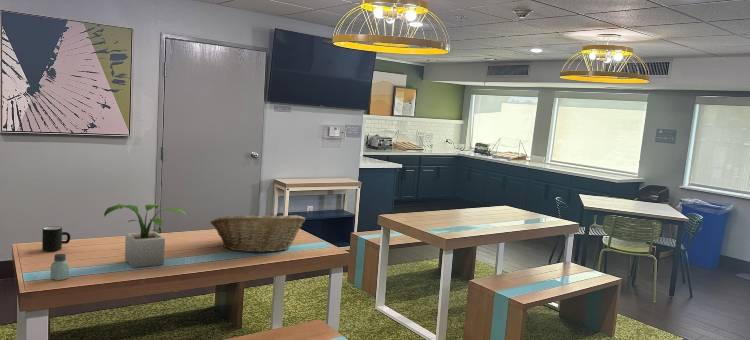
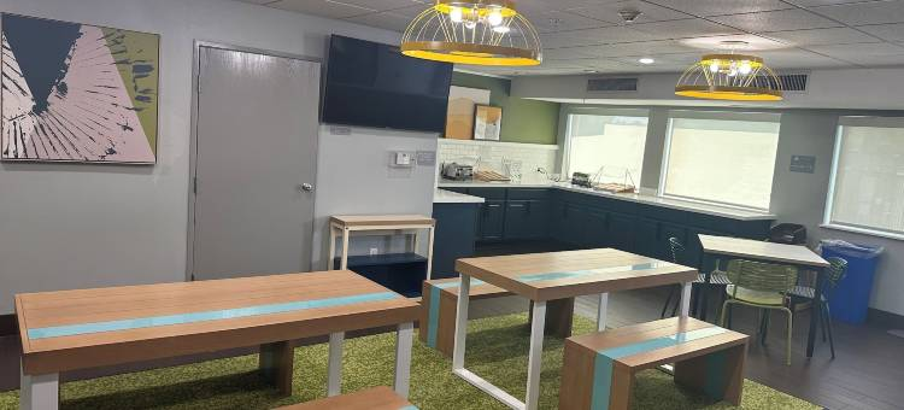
- mug [41,225,71,252]
- potted plant [103,203,187,269]
- fruit basket [209,214,306,253]
- saltshaker [49,253,70,282]
